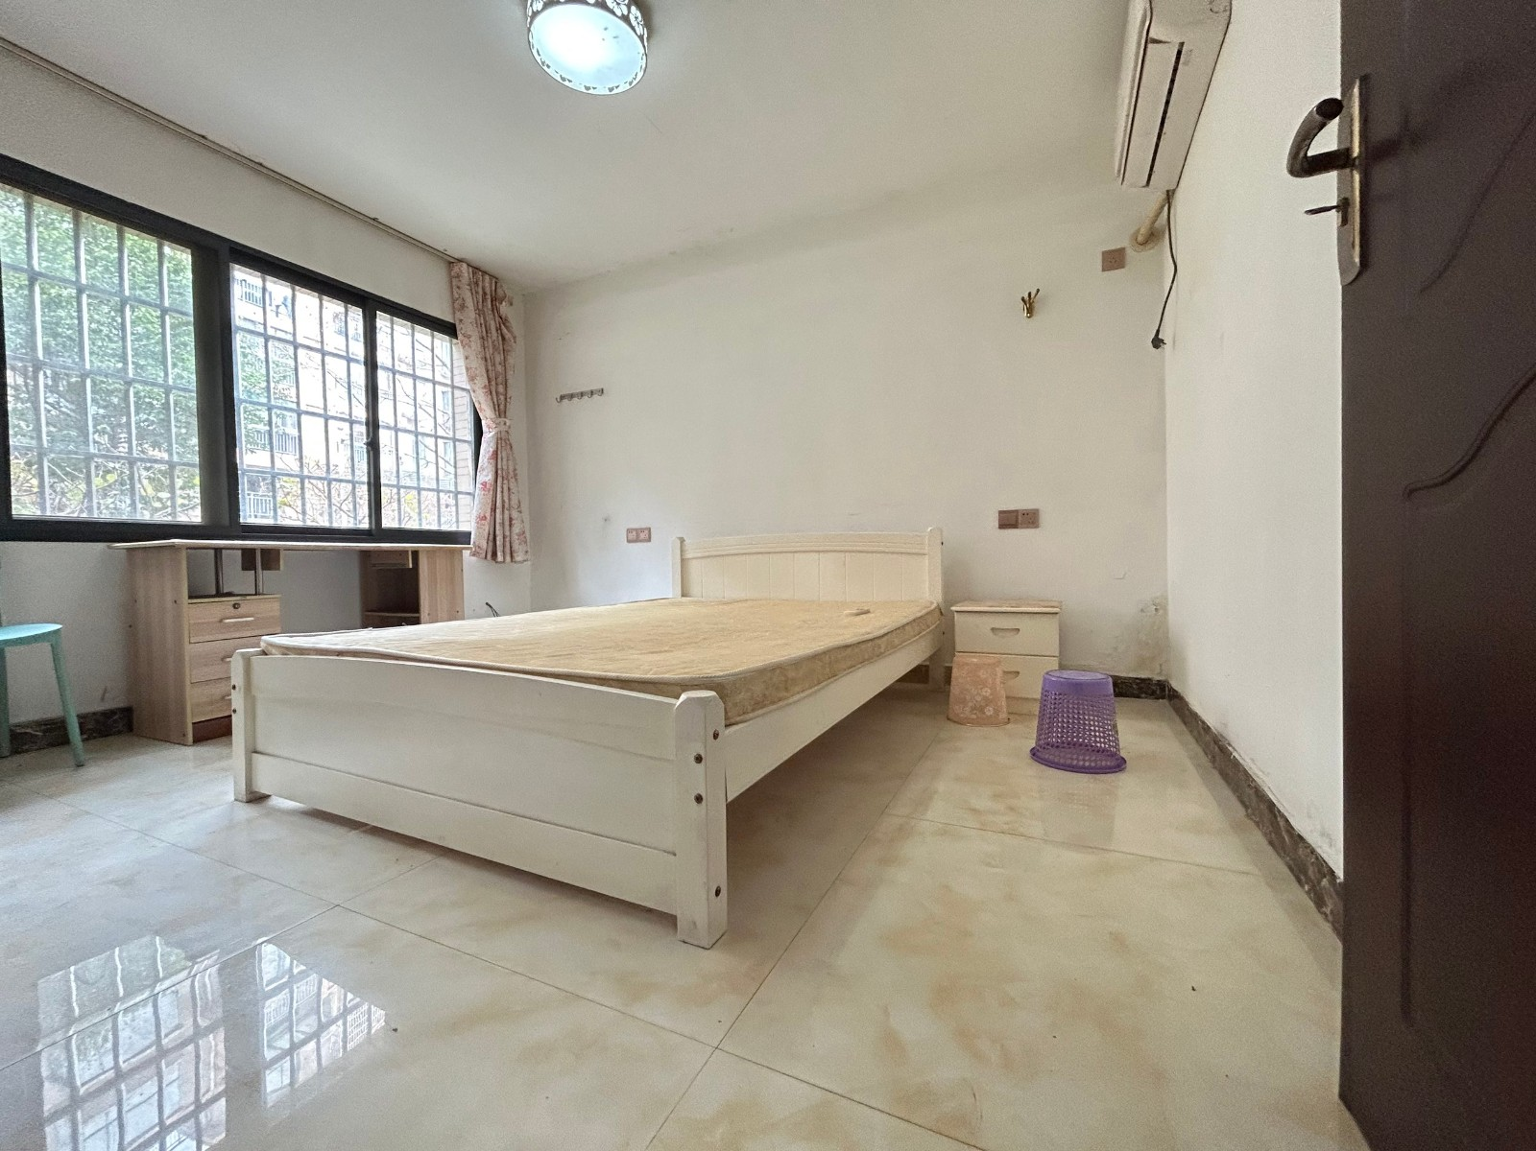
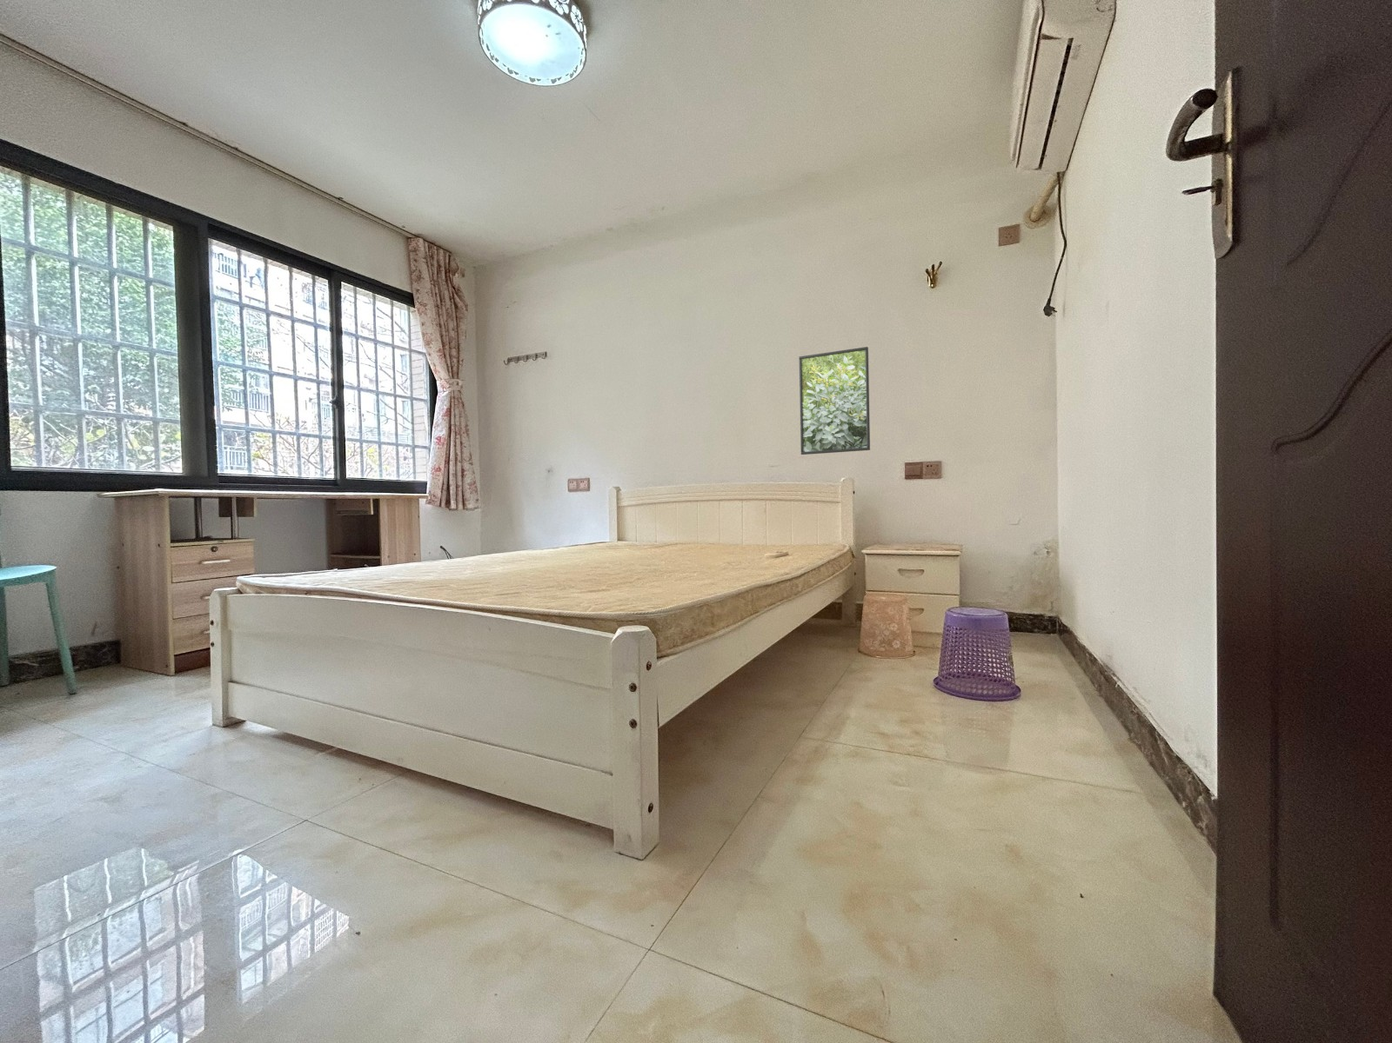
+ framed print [798,346,871,456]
